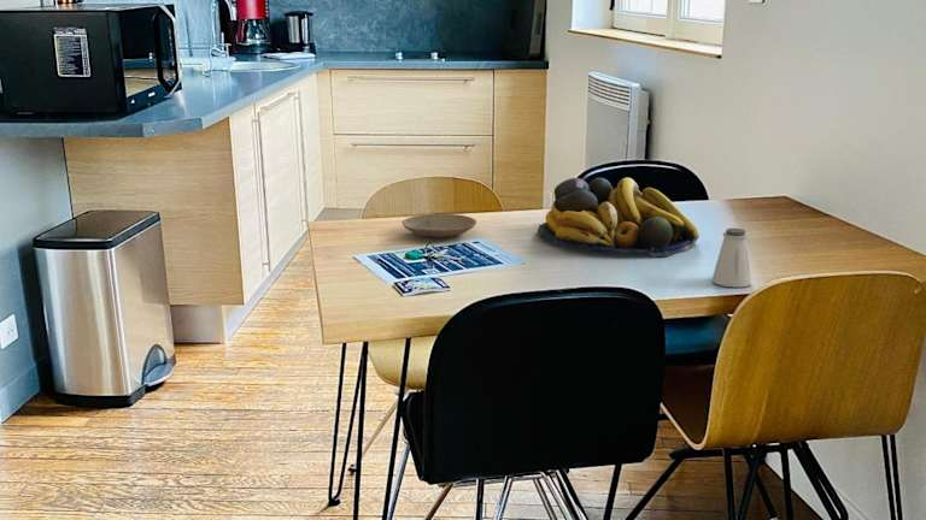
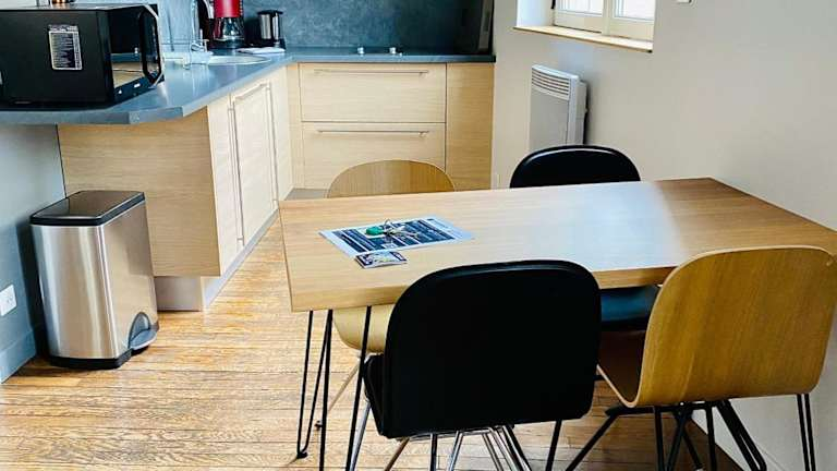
- fruit bowl [537,177,701,258]
- plate [402,213,477,238]
- saltshaker [711,228,752,289]
